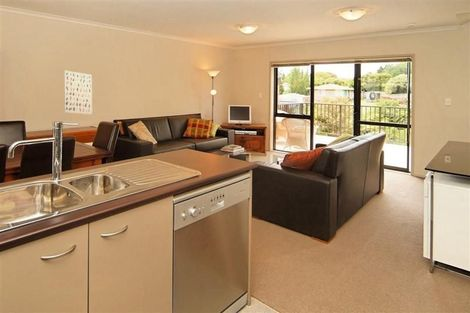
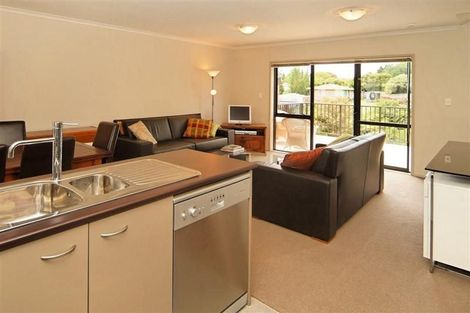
- wall art [63,69,93,115]
